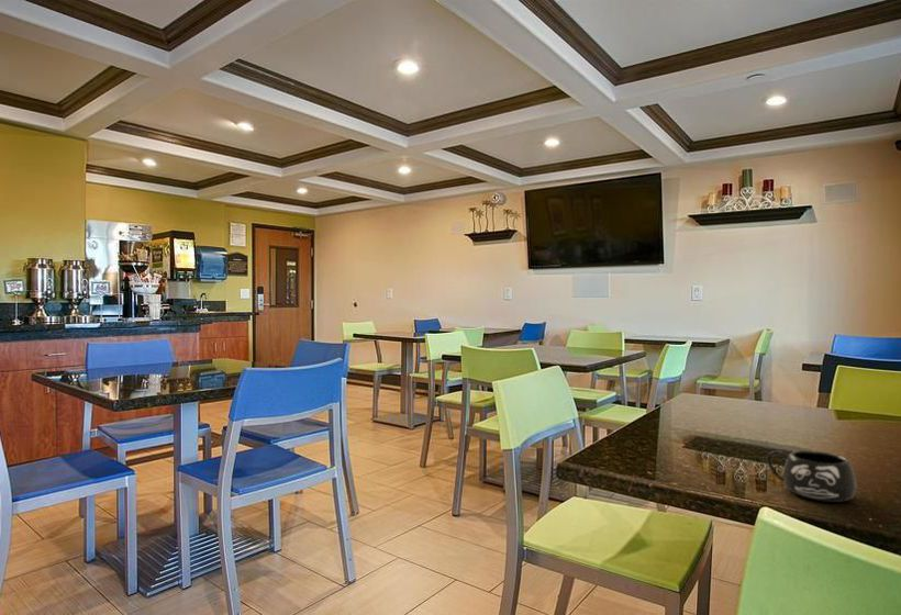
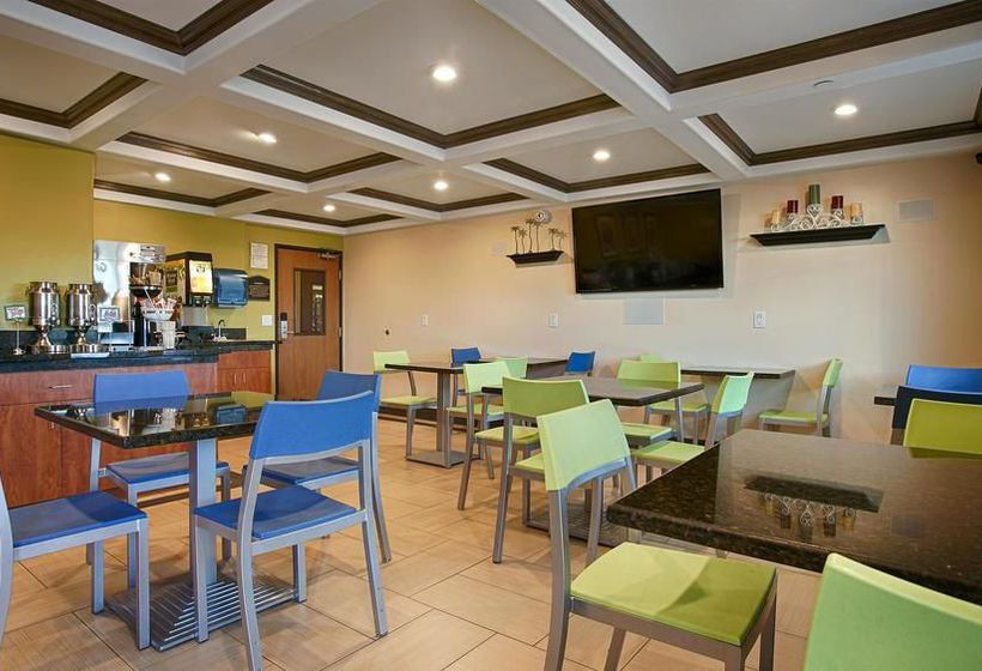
- mug [766,449,858,503]
